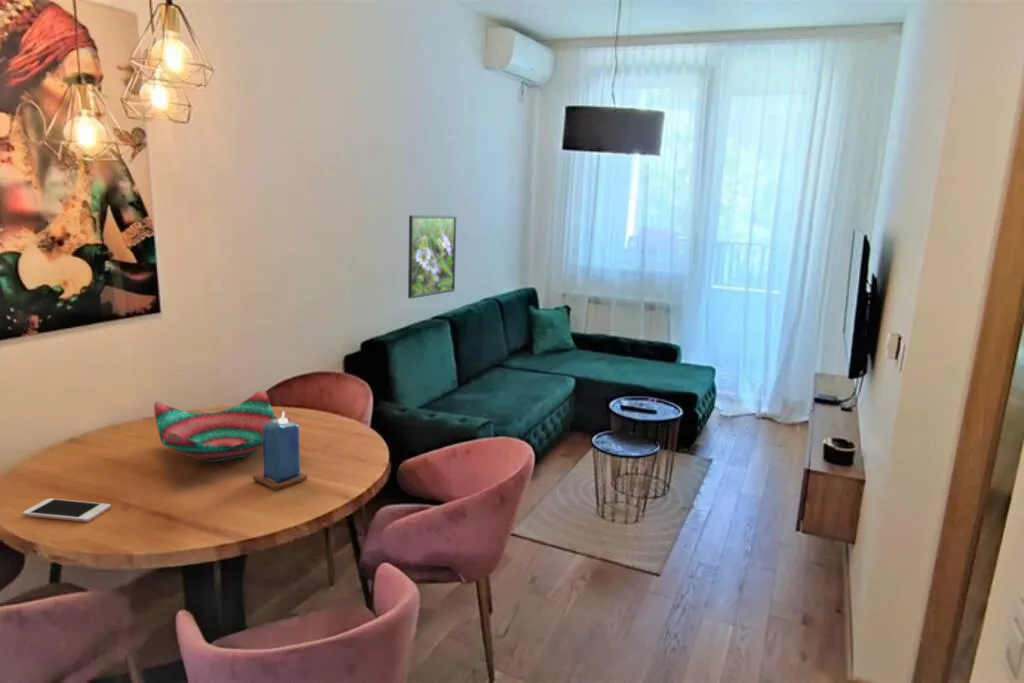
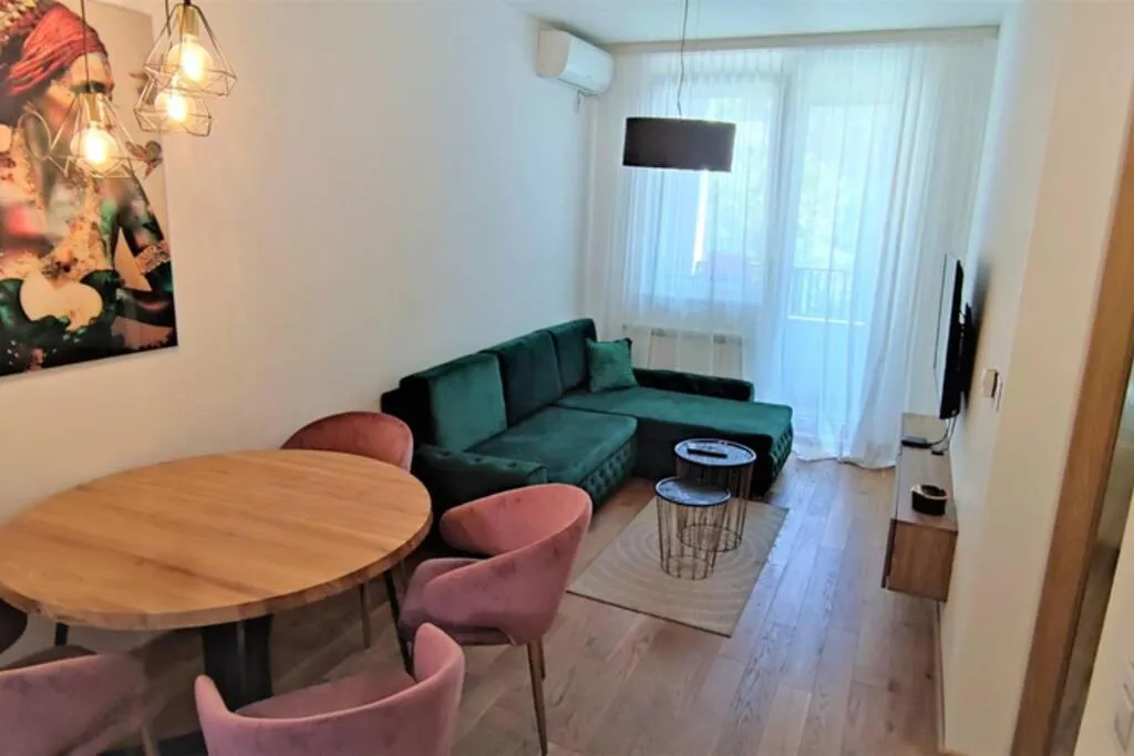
- candle [252,410,309,491]
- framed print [407,214,457,300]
- decorative bowl [153,389,292,463]
- cell phone [21,497,112,523]
